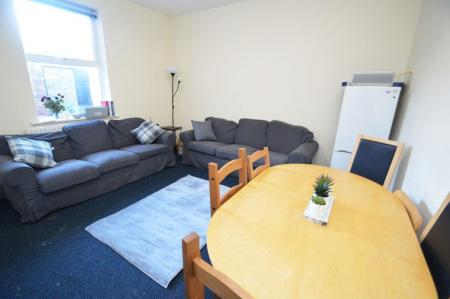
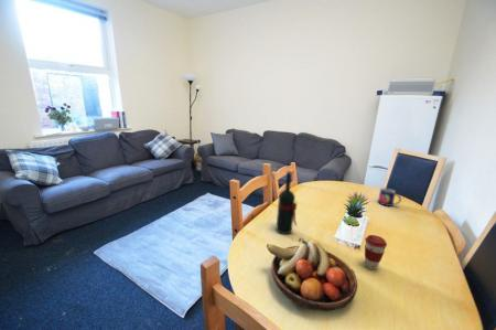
+ mug [377,188,402,207]
+ fruit bowl [266,236,358,312]
+ wine bottle [274,170,298,235]
+ coffee cup [364,234,388,270]
